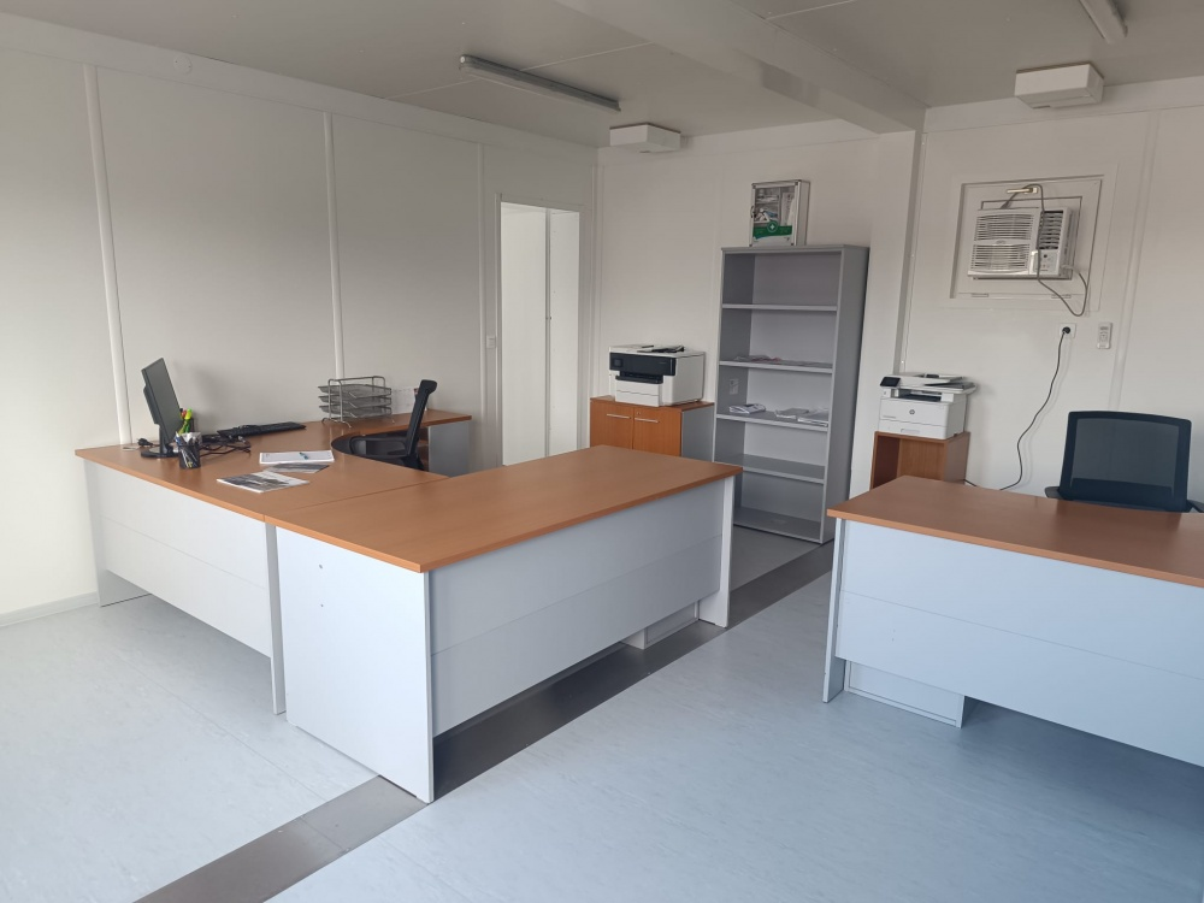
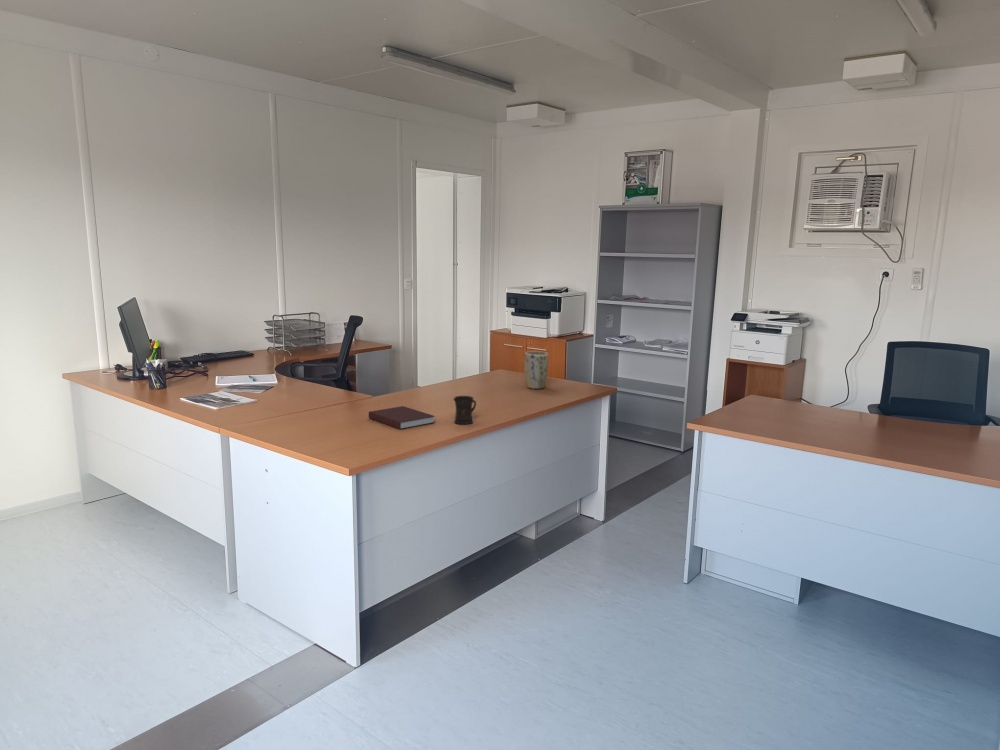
+ mug [452,395,477,425]
+ plant pot [523,350,549,390]
+ notebook [368,405,436,430]
